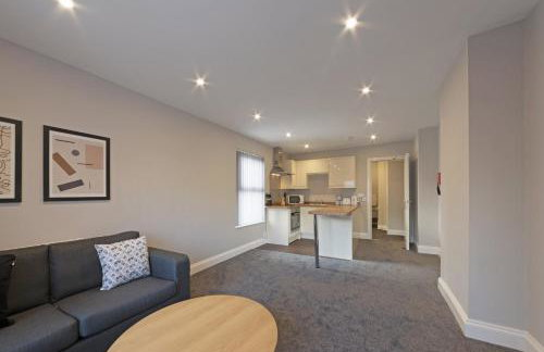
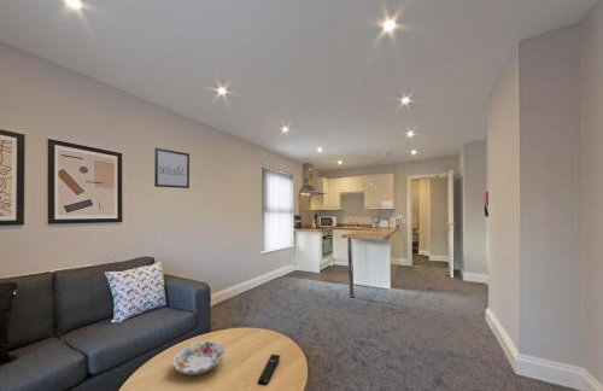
+ wall art [153,147,191,189]
+ decorative bowl [171,340,227,377]
+ remote control [257,354,281,386]
